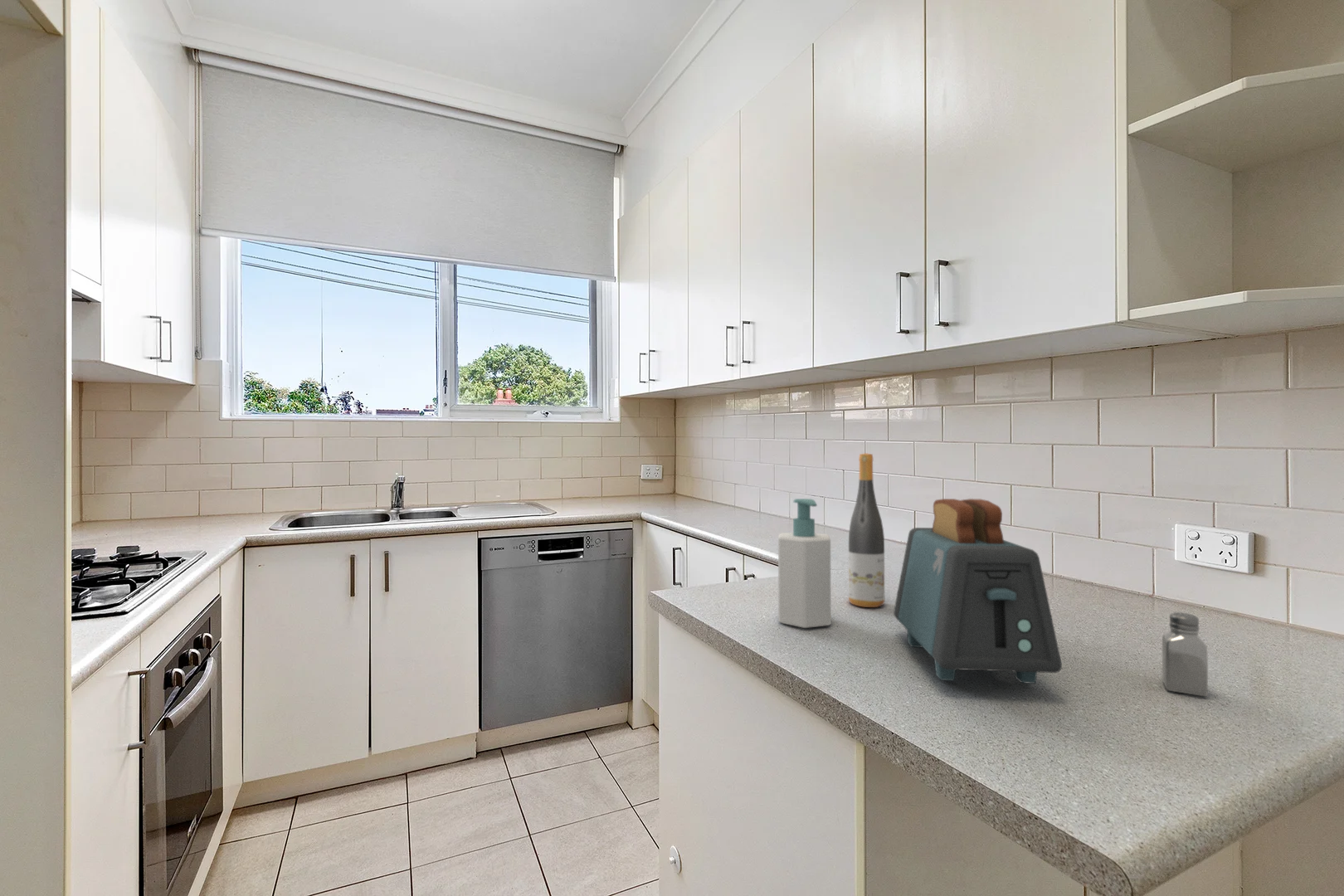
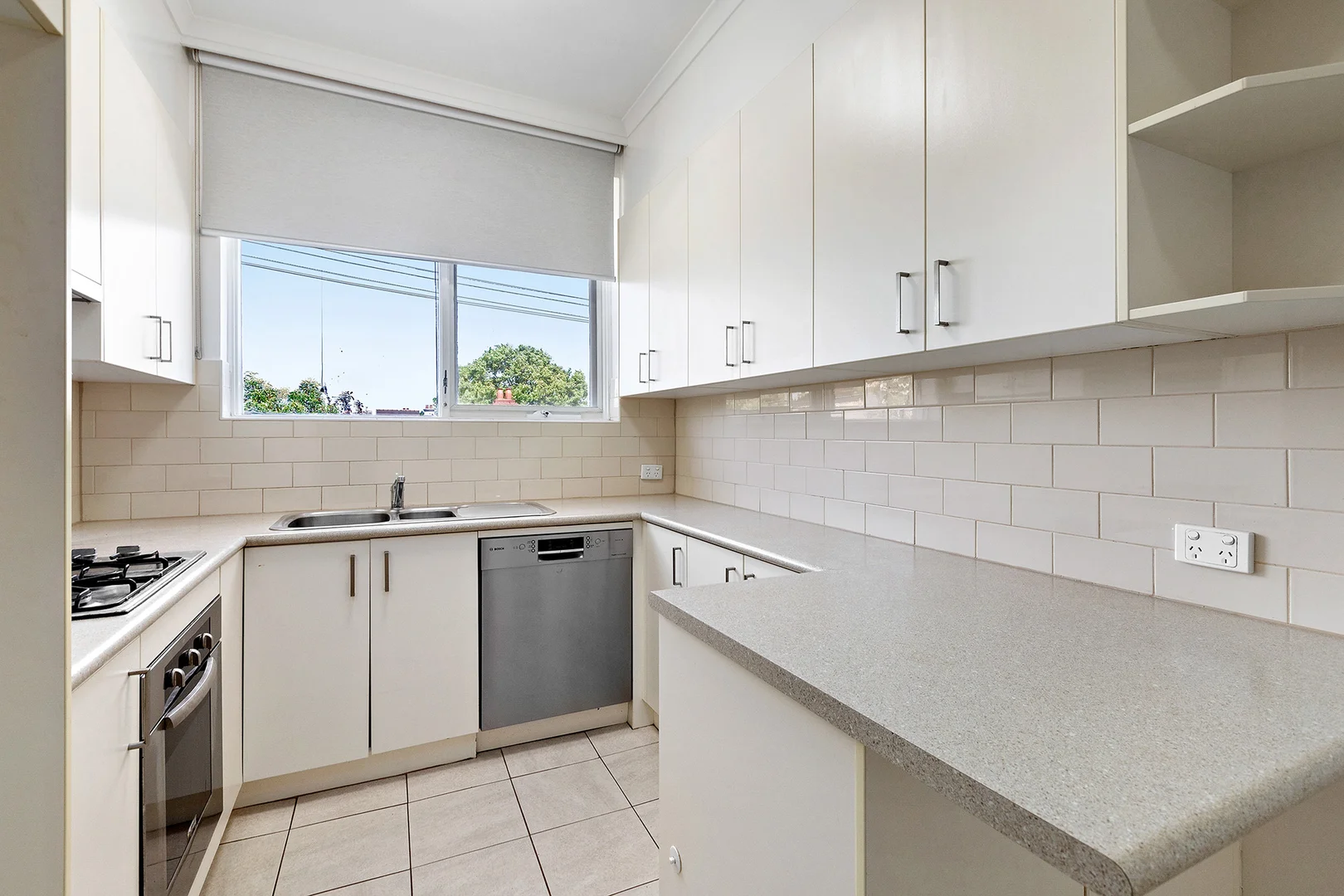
- toaster [893,498,1063,684]
- wine bottle [848,452,885,608]
- saltshaker [1161,611,1209,697]
- soap bottle [777,498,832,629]
